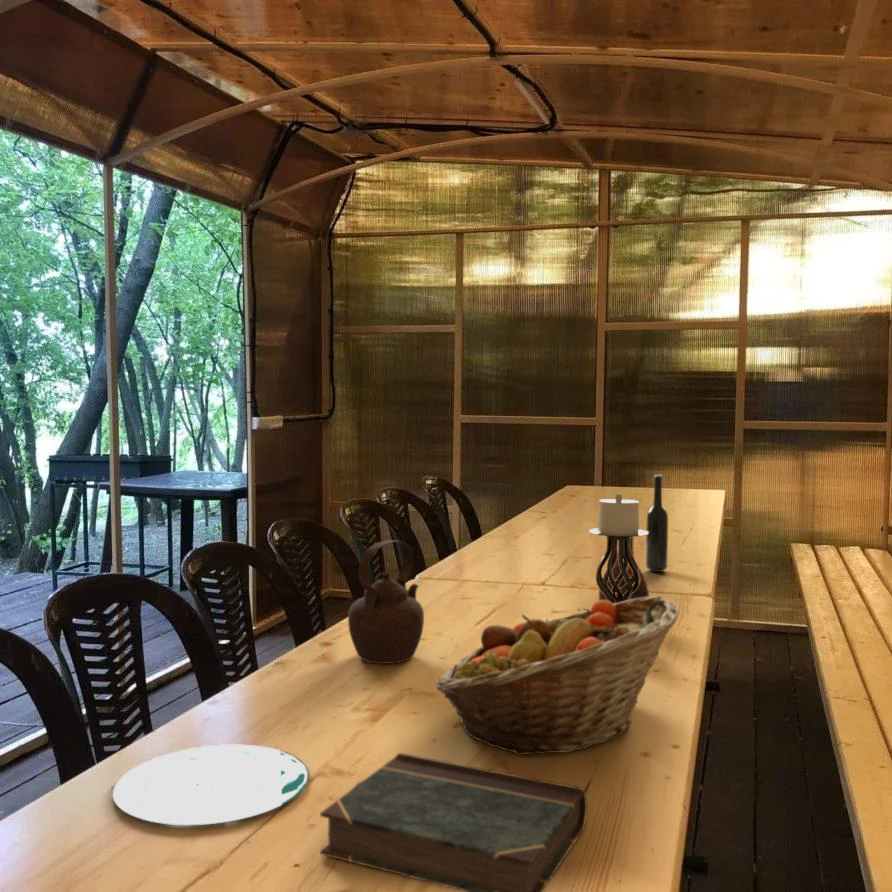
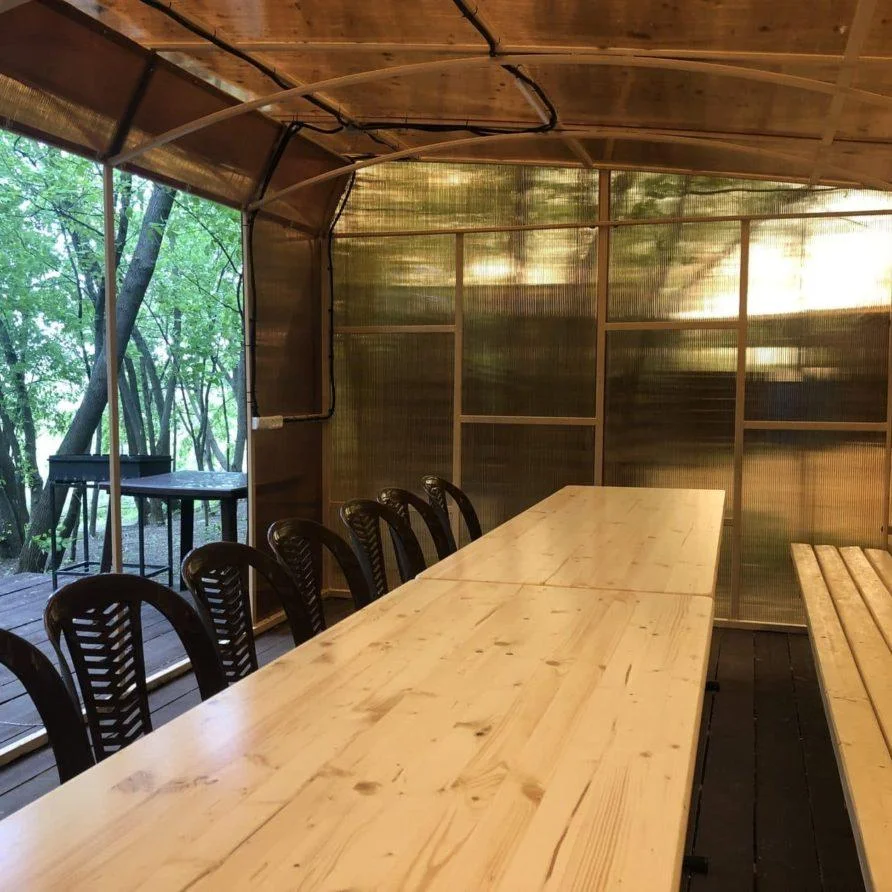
- book [319,752,588,892]
- plate [112,744,310,826]
- candle holder [588,493,648,604]
- bottle [645,474,669,573]
- teapot [347,539,425,665]
- fruit basket [435,595,680,756]
- vase [598,537,650,601]
